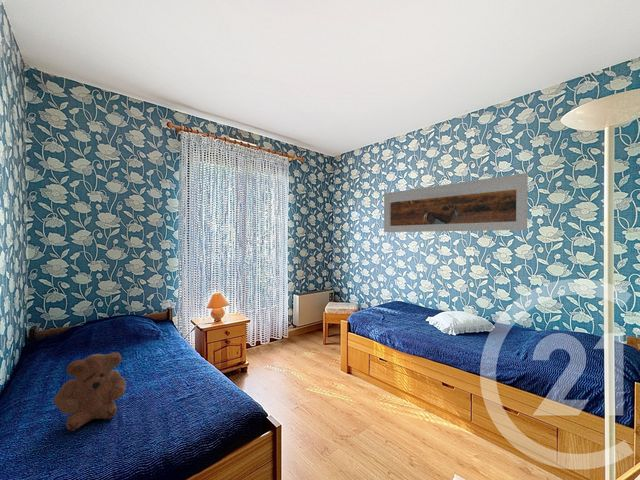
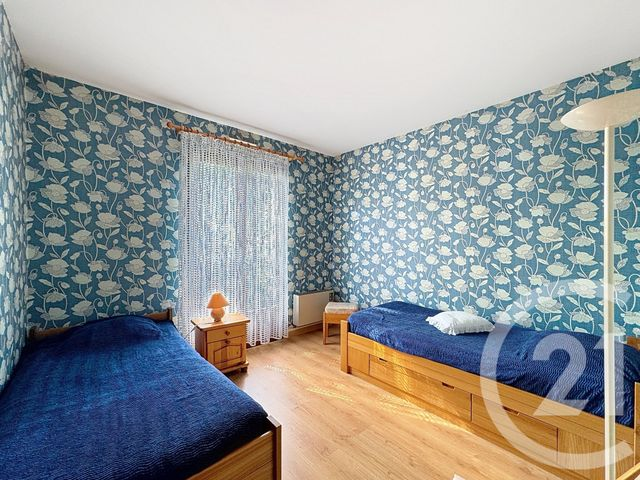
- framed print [383,172,529,233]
- teddy bear [52,351,127,432]
